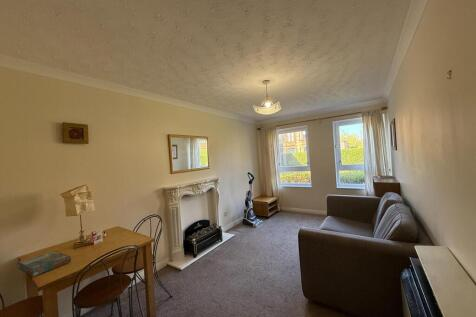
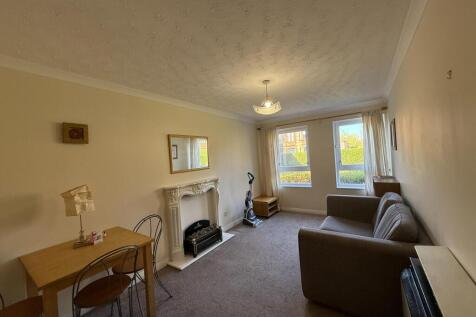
- board game [16,250,72,277]
